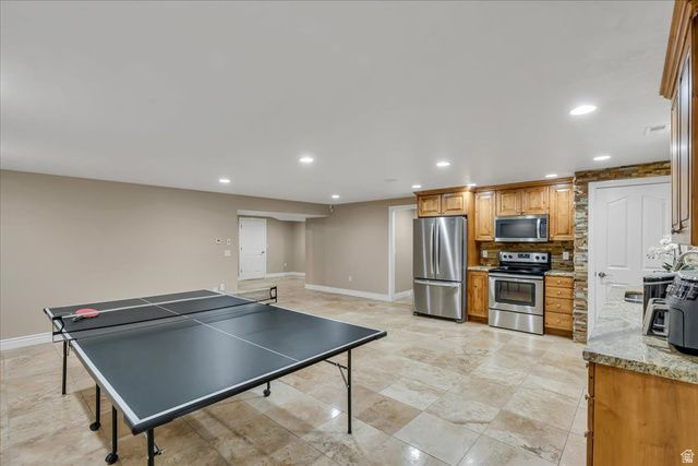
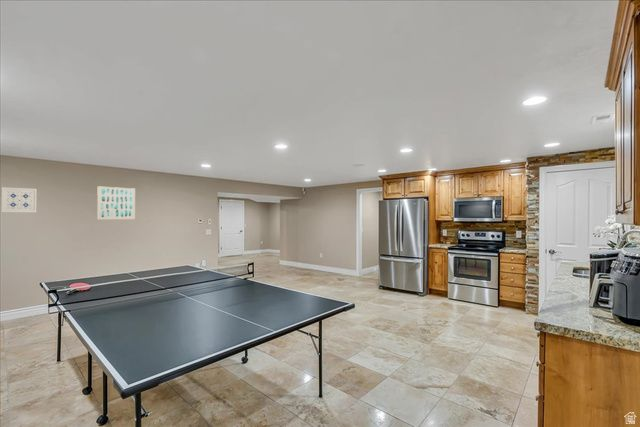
+ wall art [96,185,136,220]
+ wall art [1,186,37,213]
